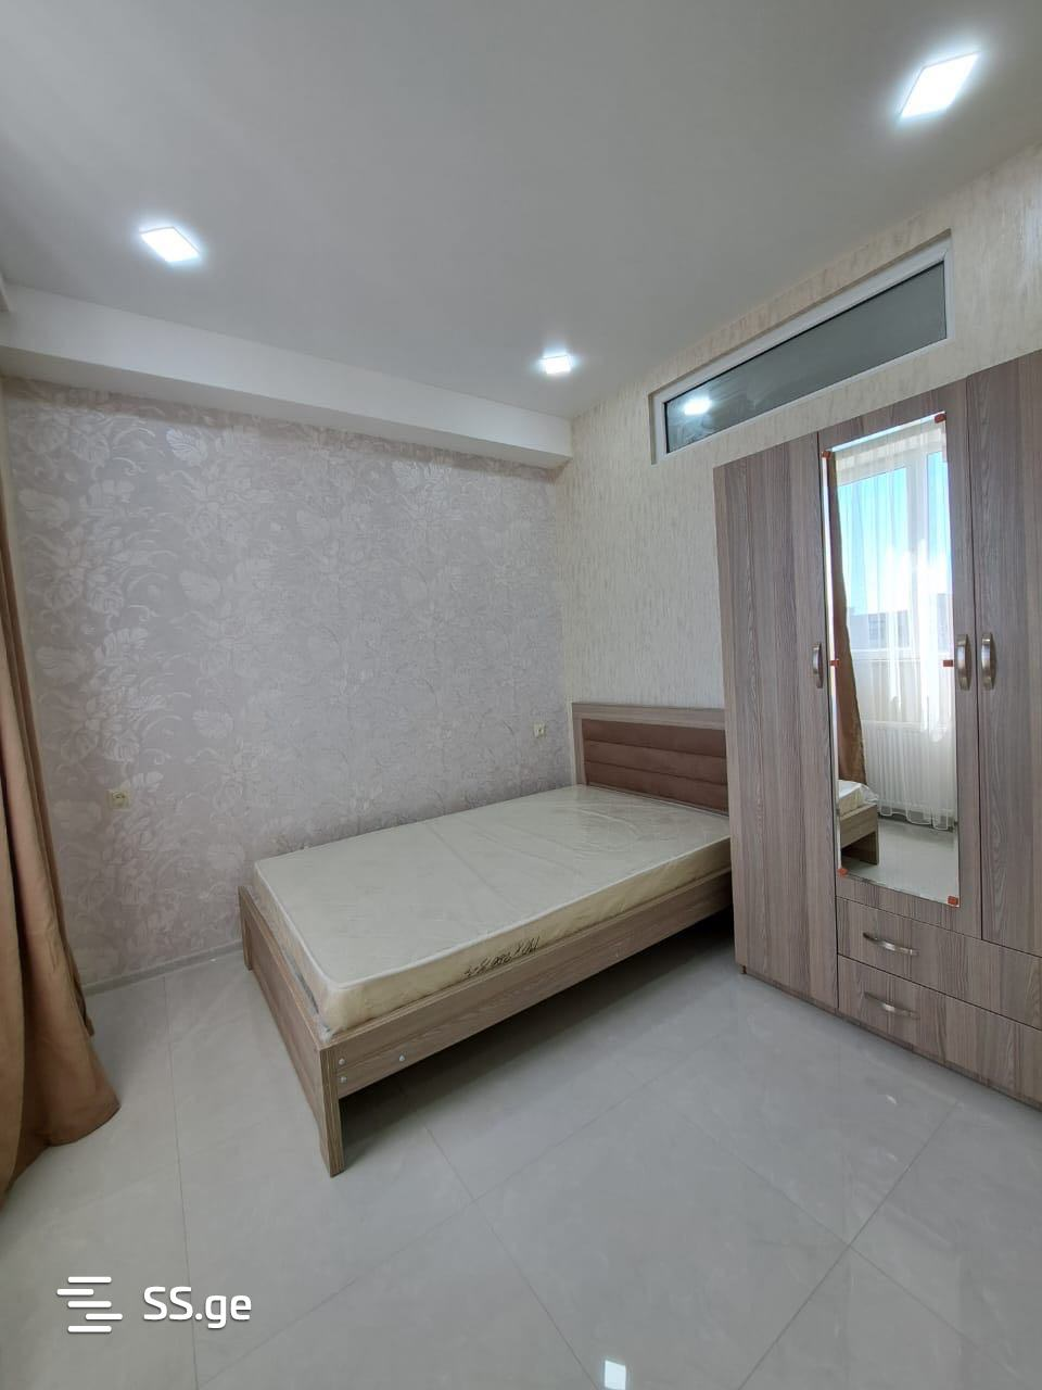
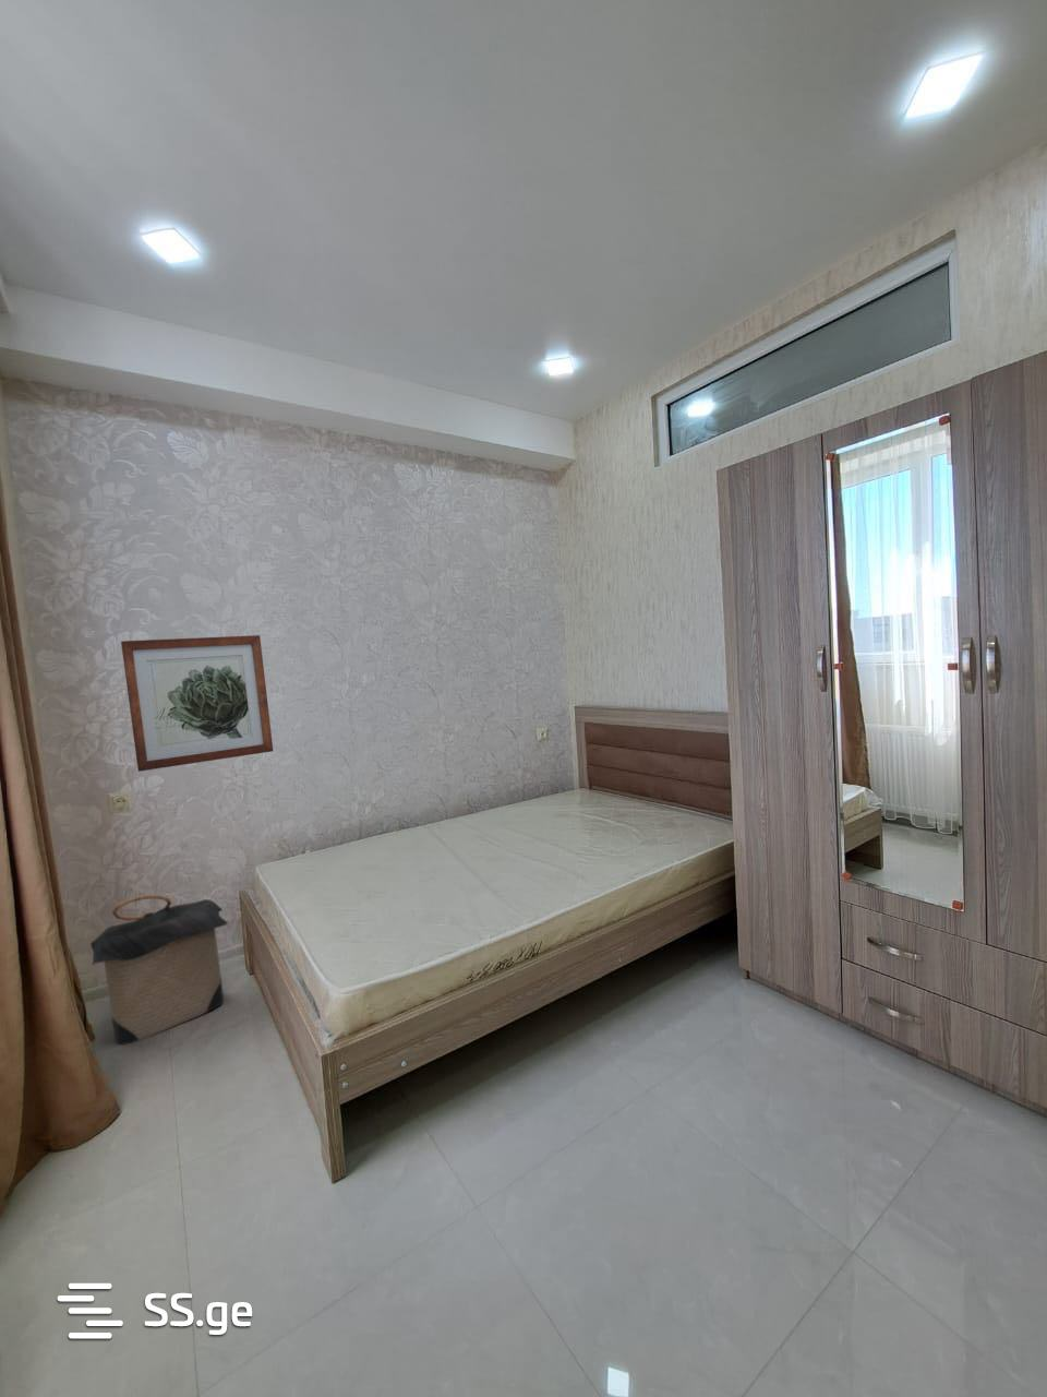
+ laundry hamper [89,894,229,1046]
+ wall art [120,634,275,772]
